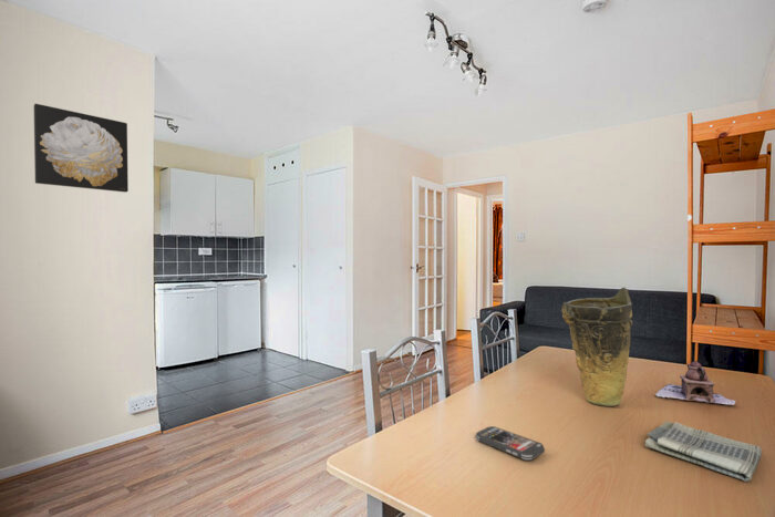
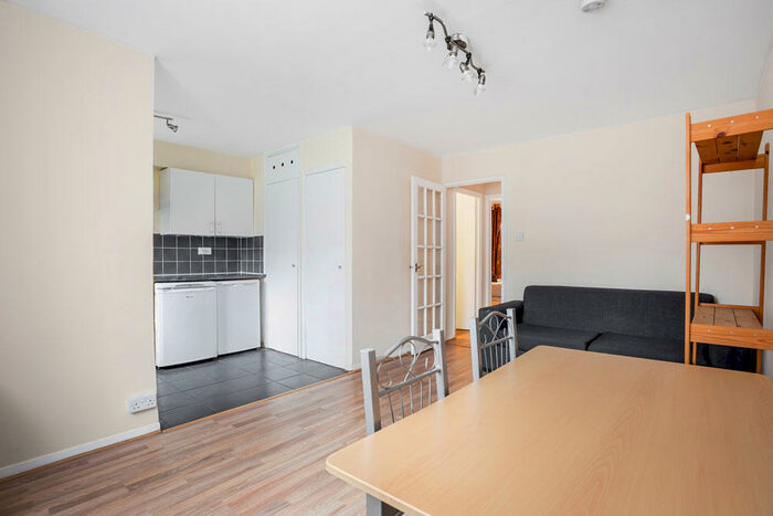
- dish towel [643,421,763,483]
- smartphone [475,425,546,462]
- wall art [33,103,130,194]
- vase [560,287,633,407]
- teapot [654,360,736,406]
